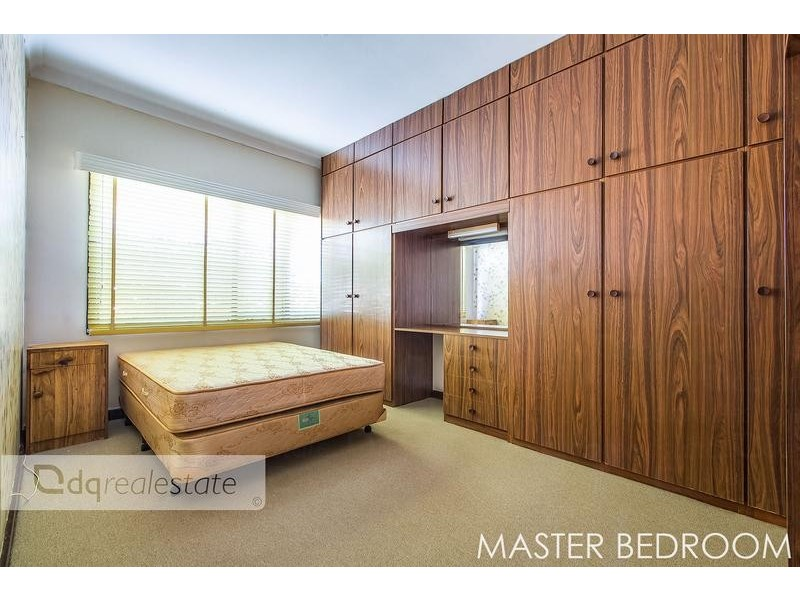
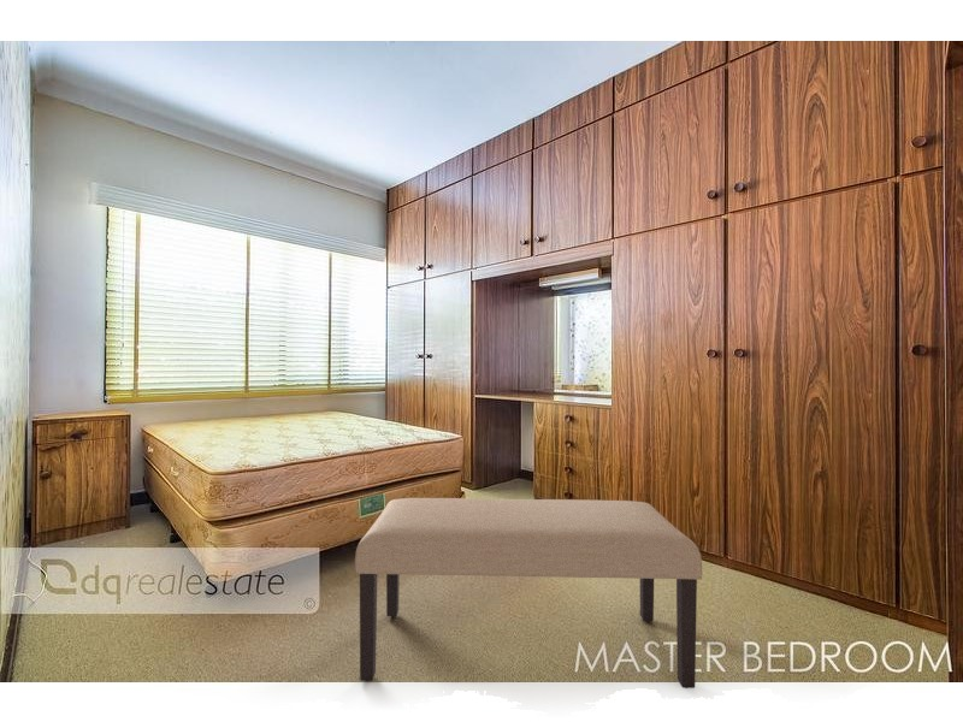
+ bench [354,497,703,690]
